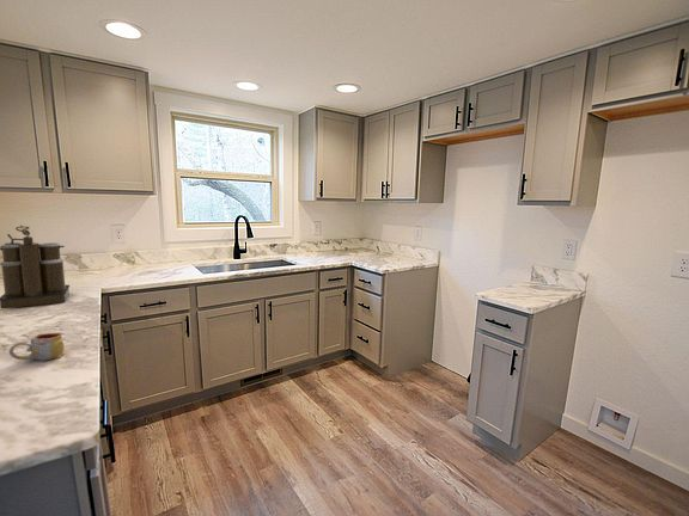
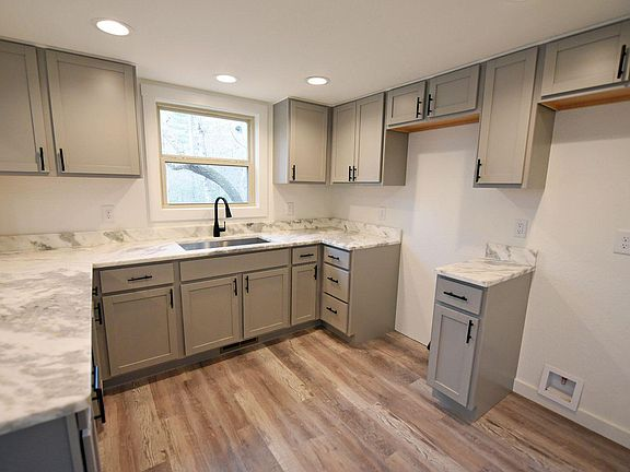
- mug [8,332,66,362]
- coffee maker [0,225,71,309]
